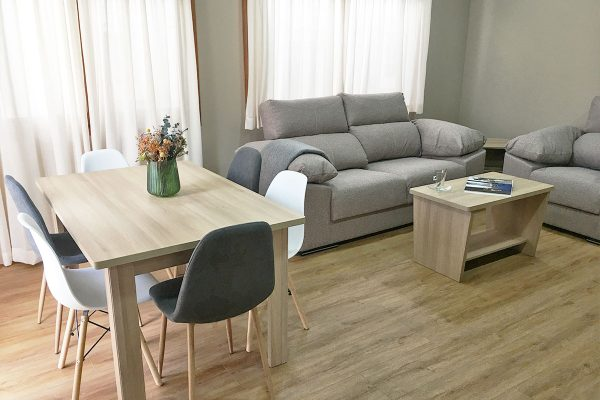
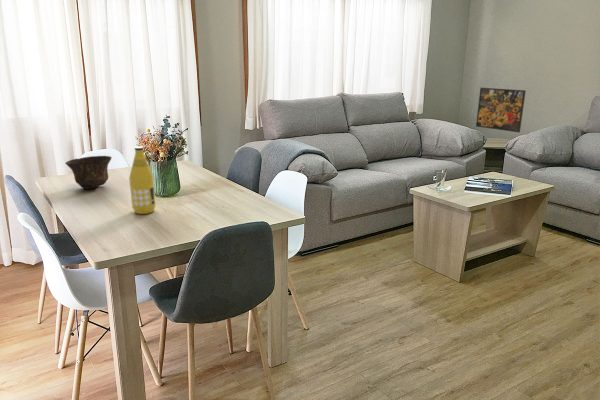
+ bowl [65,155,113,190]
+ bottle [128,145,157,215]
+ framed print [475,87,527,133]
